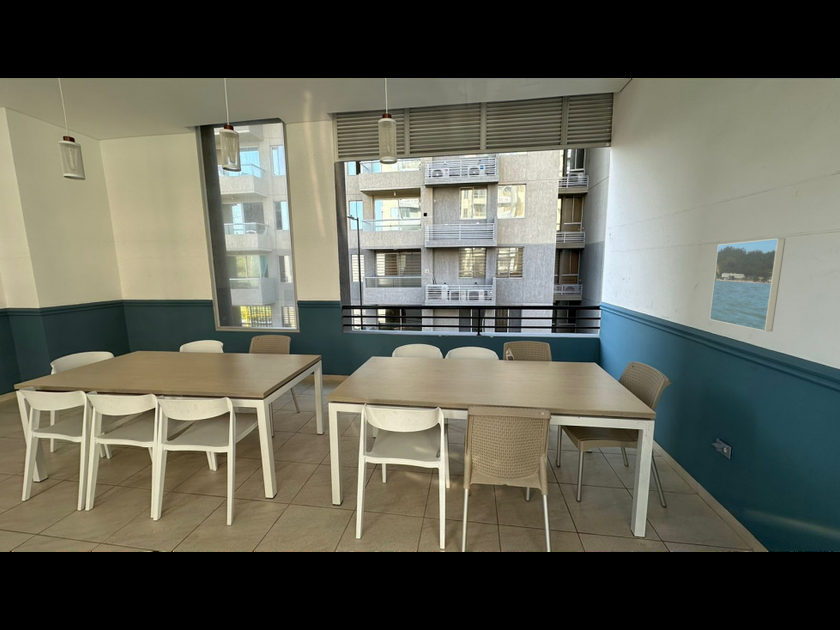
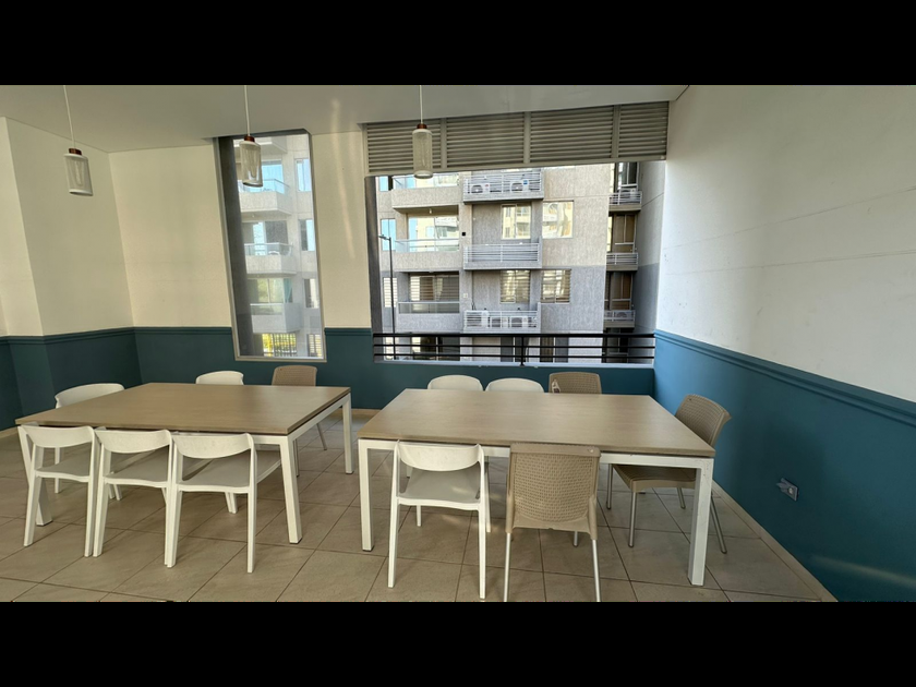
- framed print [708,237,787,332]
